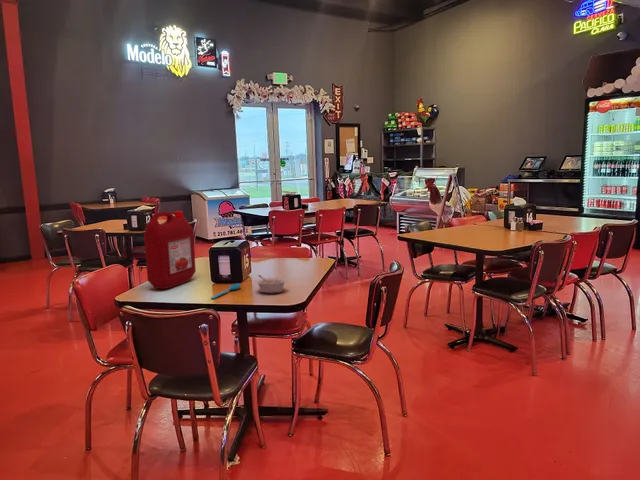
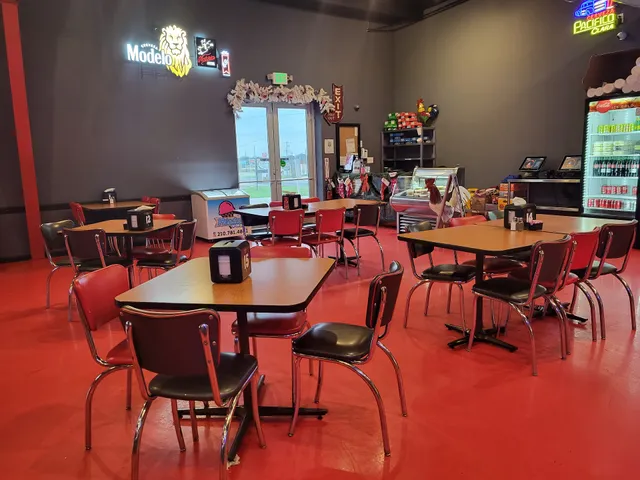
- legume [255,274,288,295]
- spoon [210,282,242,300]
- ketchup jug [143,210,197,290]
